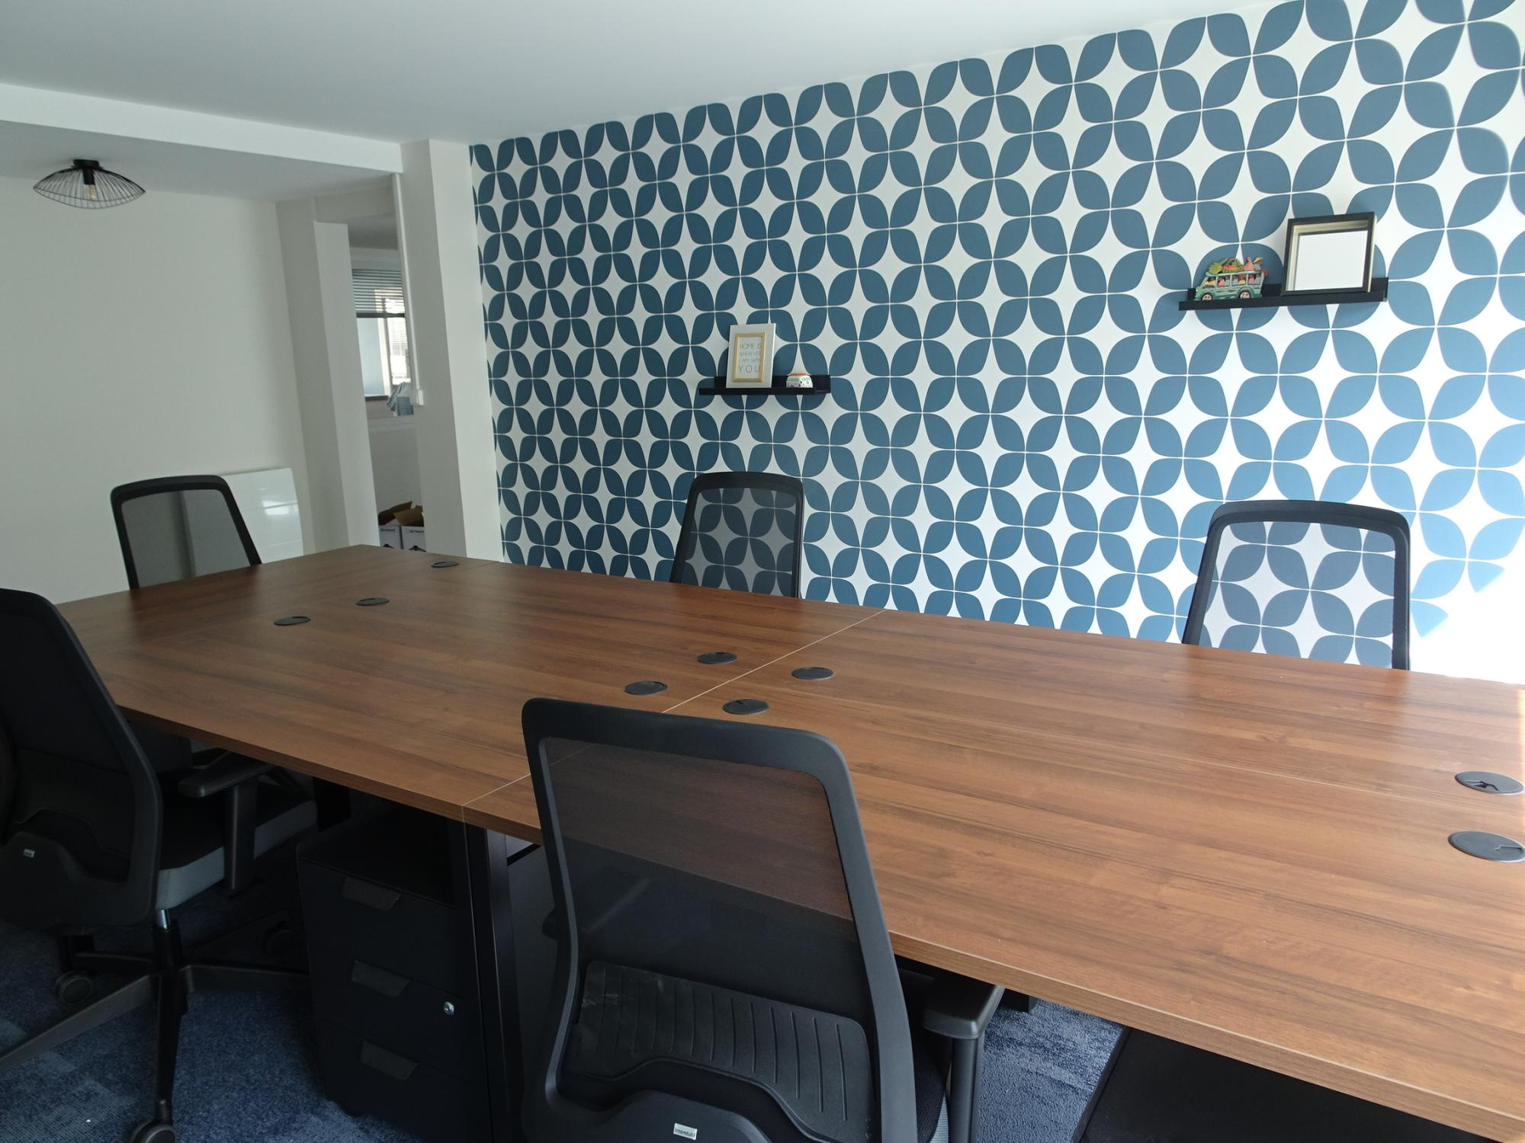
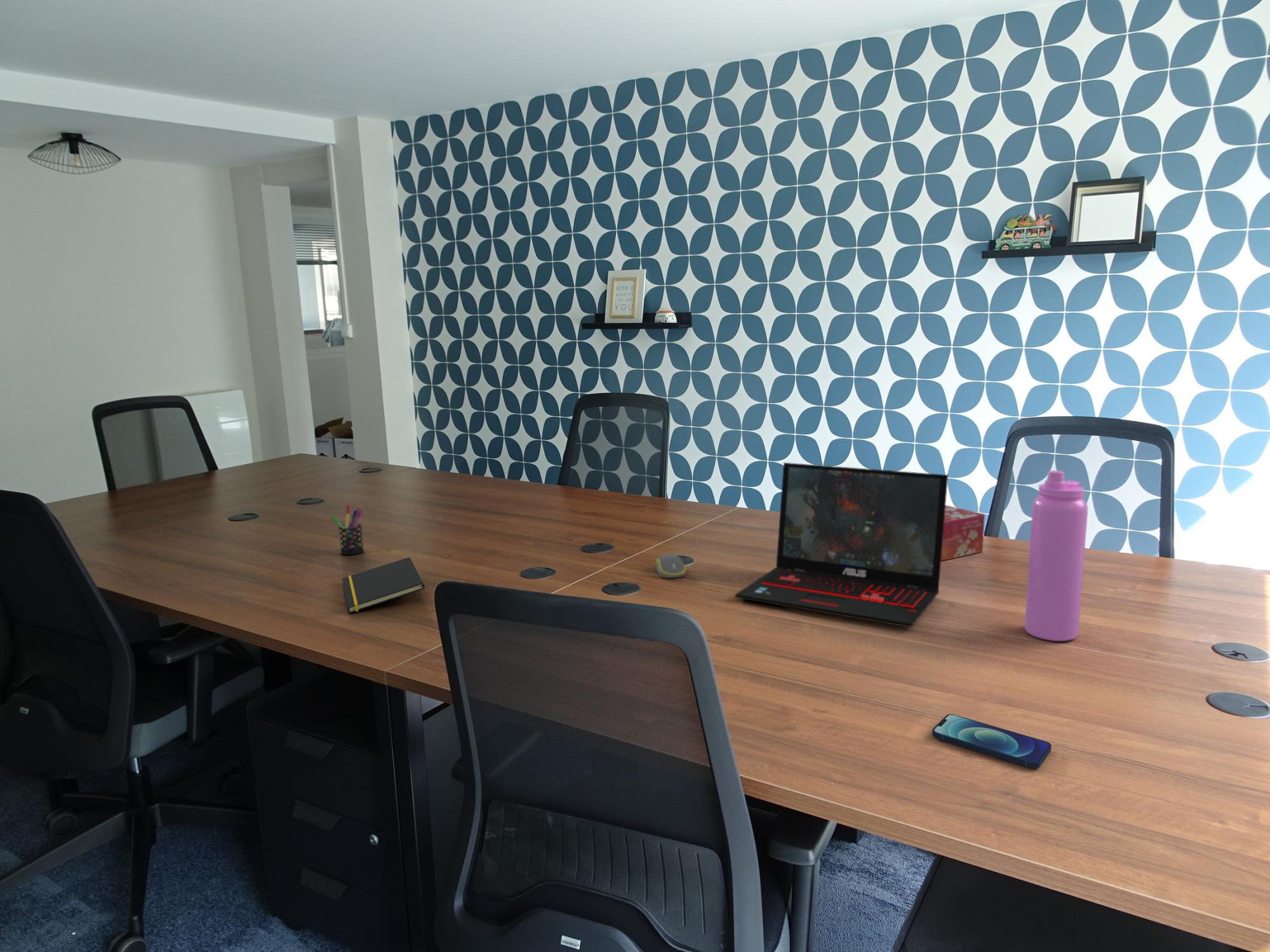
+ laptop [735,462,949,628]
+ tissue box [941,505,986,561]
+ notepad [342,557,425,614]
+ smartphone [932,713,1052,769]
+ computer mouse [655,553,686,579]
+ water bottle [1024,470,1088,642]
+ pen holder [330,505,364,555]
